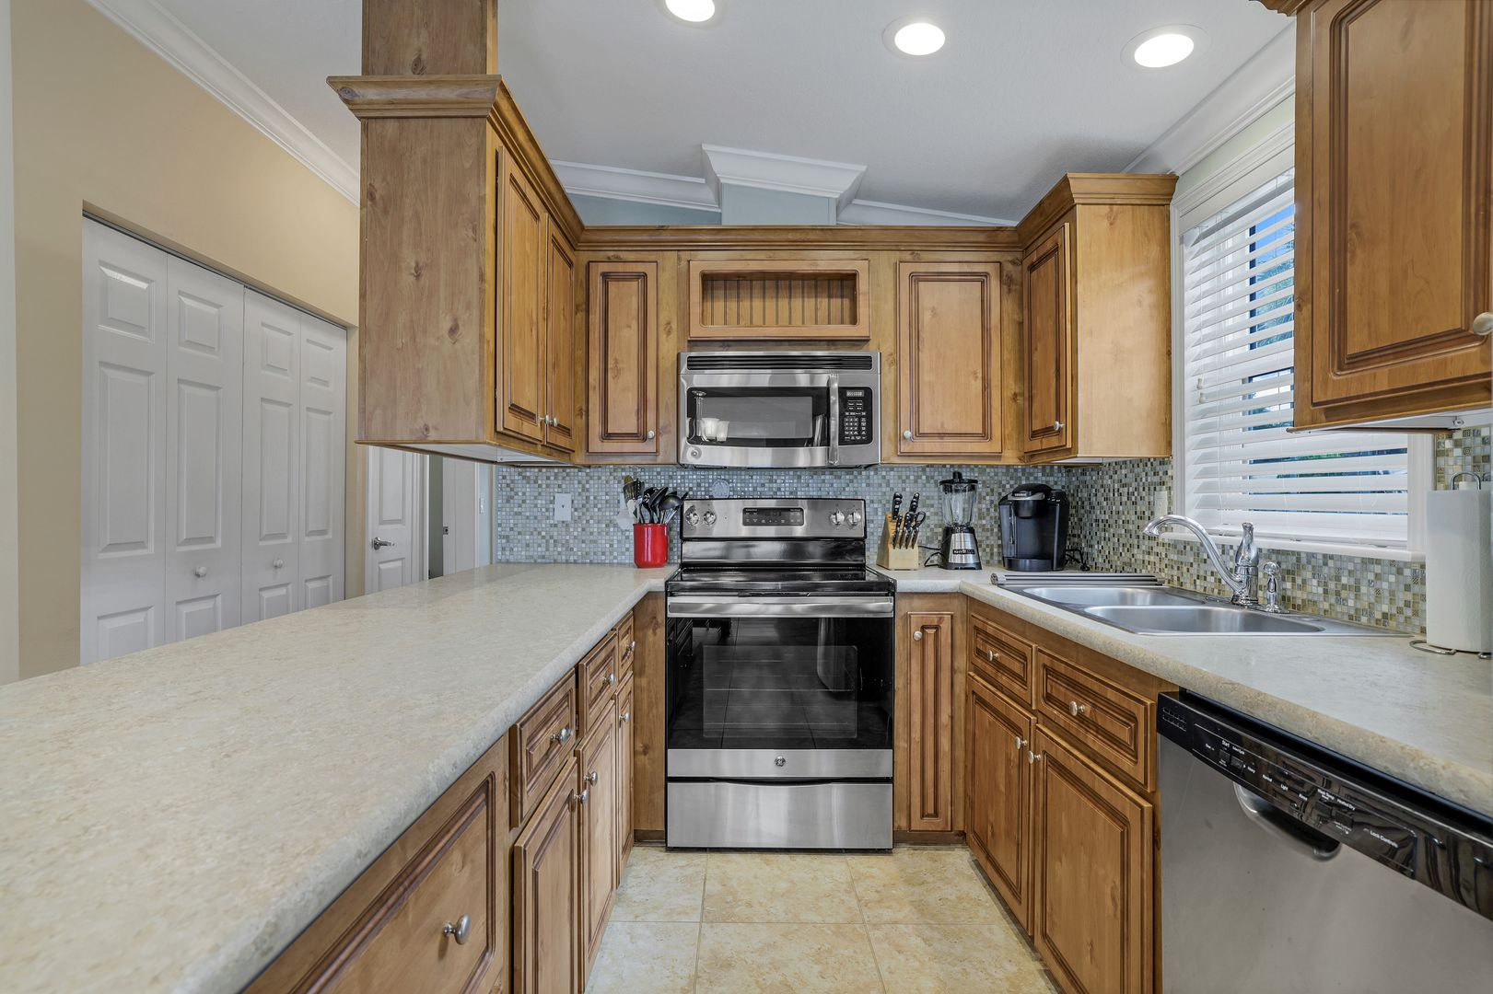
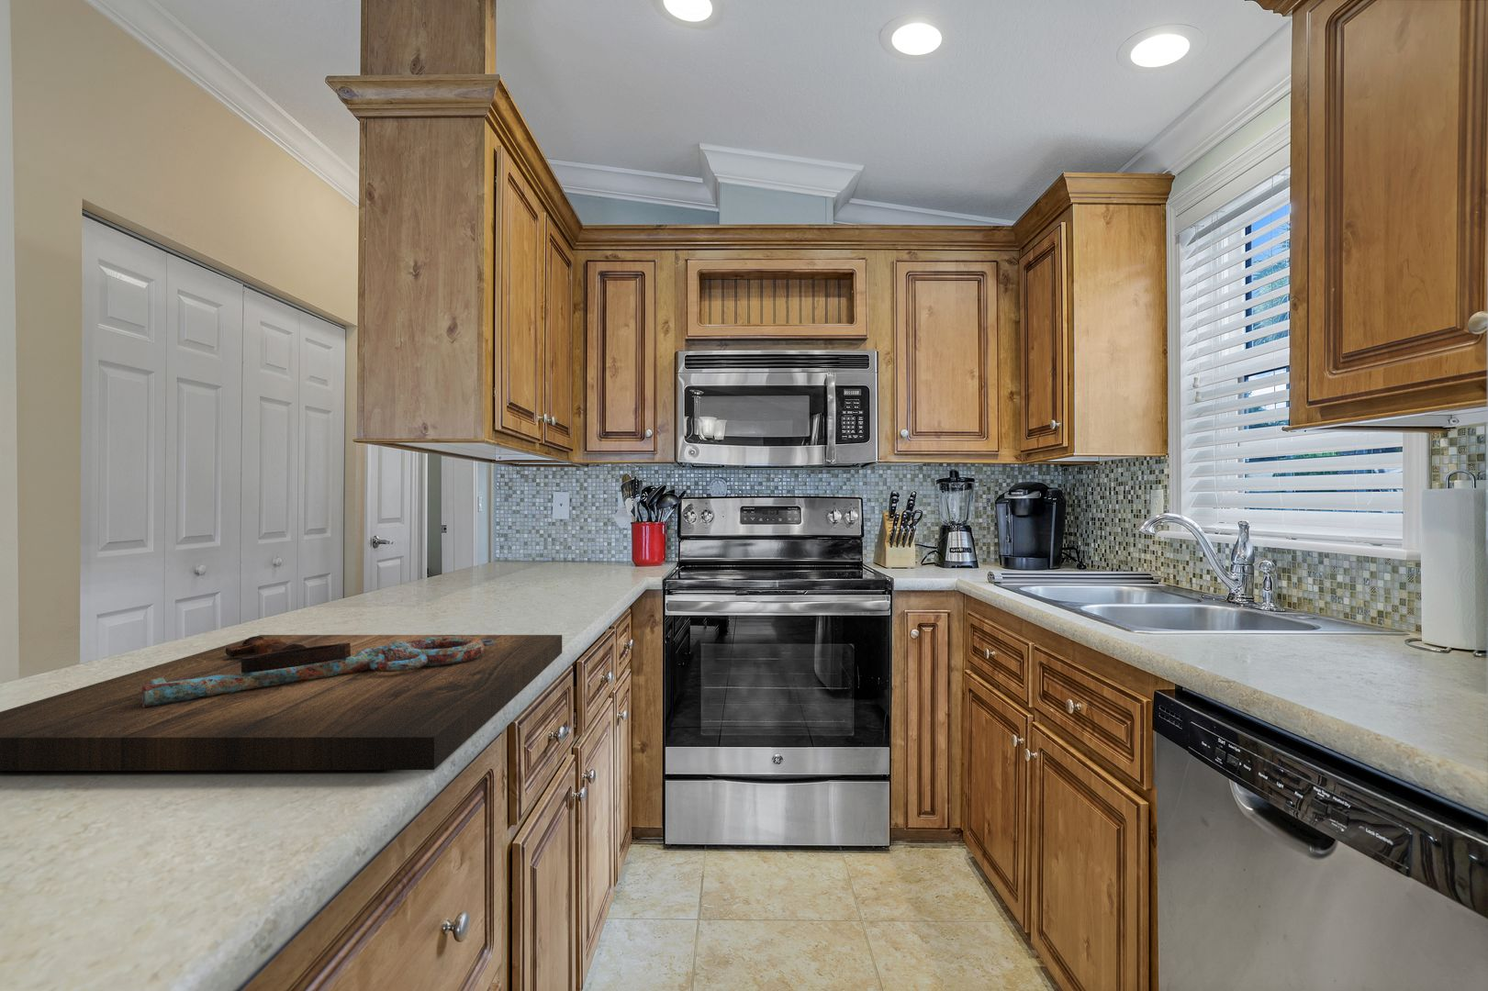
+ cutting board [0,634,563,772]
